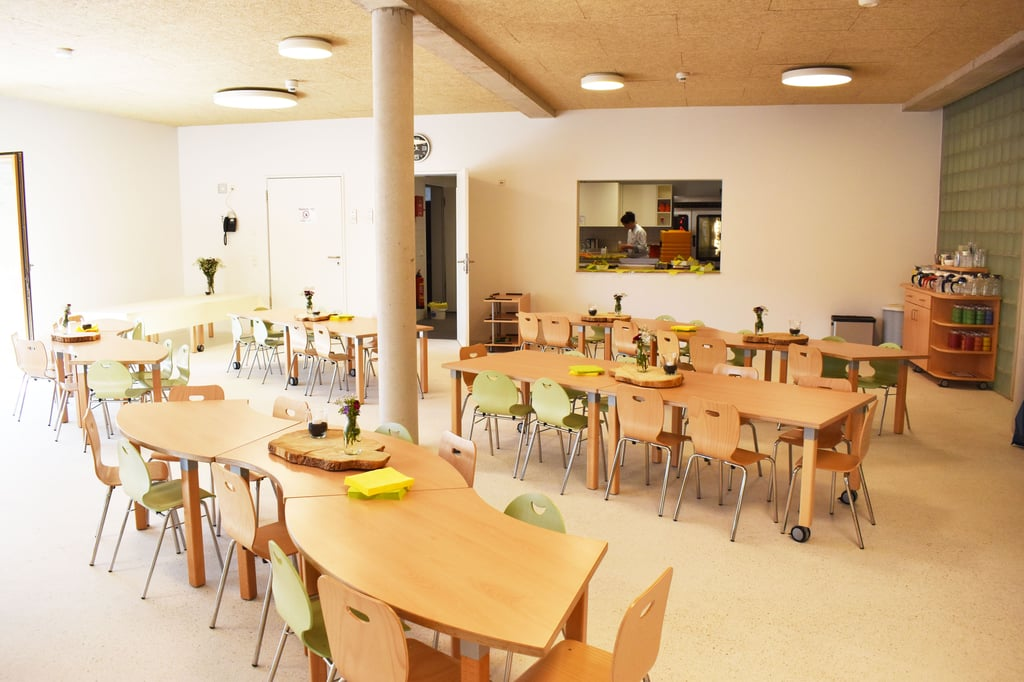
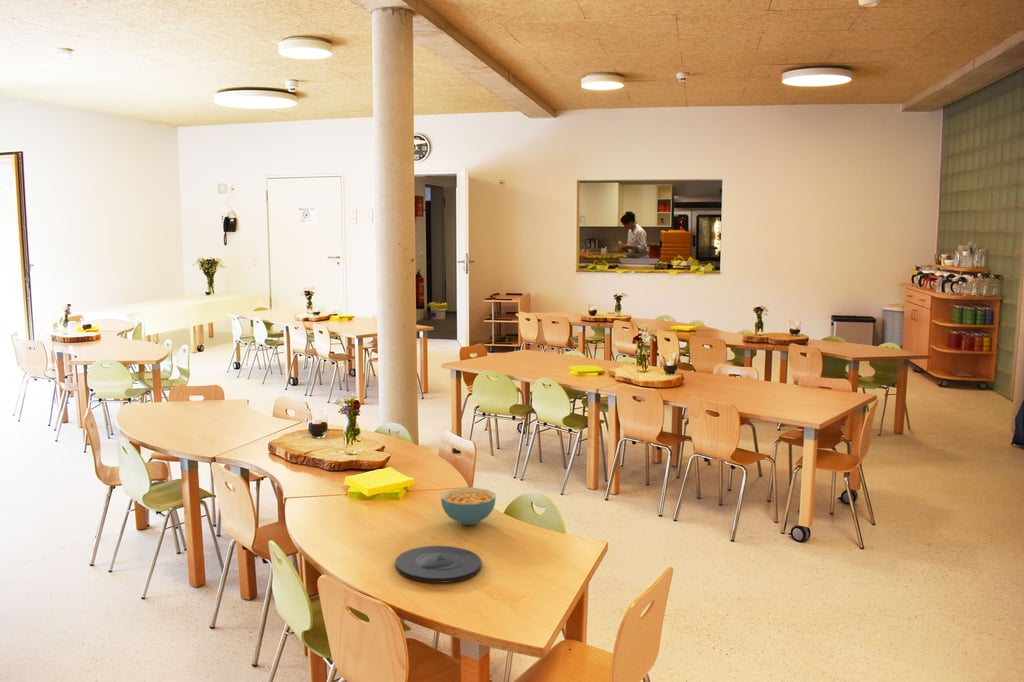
+ plate [394,545,483,584]
+ cereal bowl [440,487,497,526]
